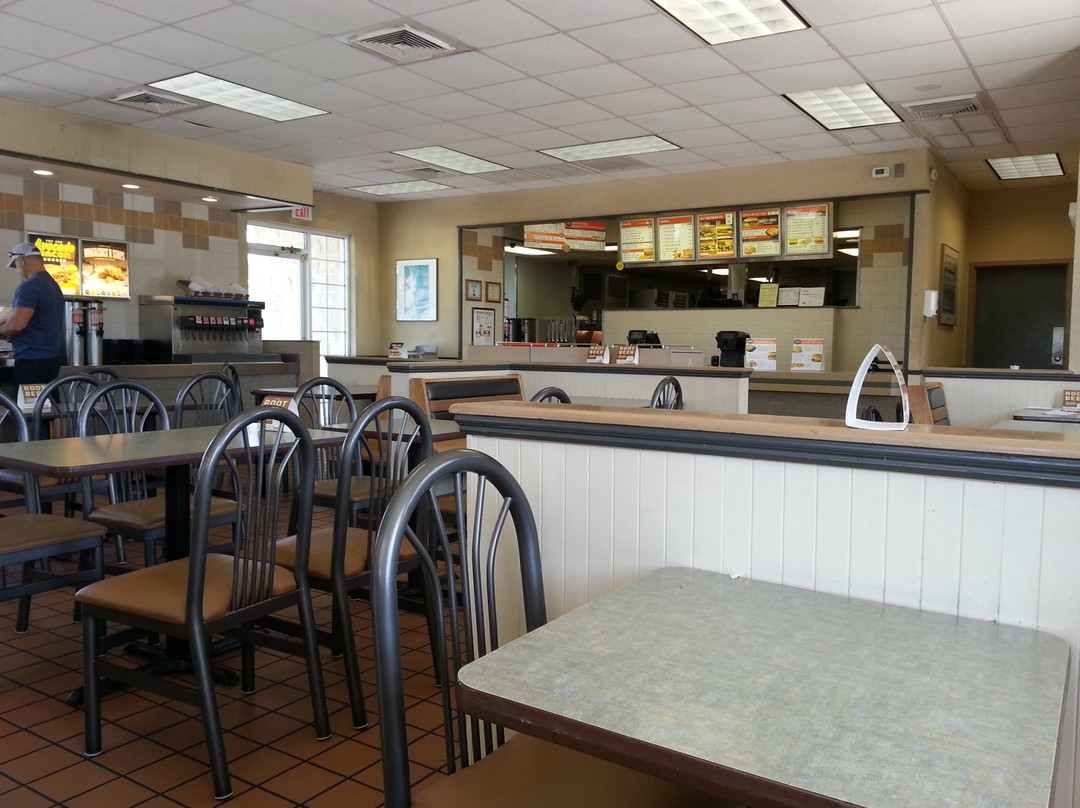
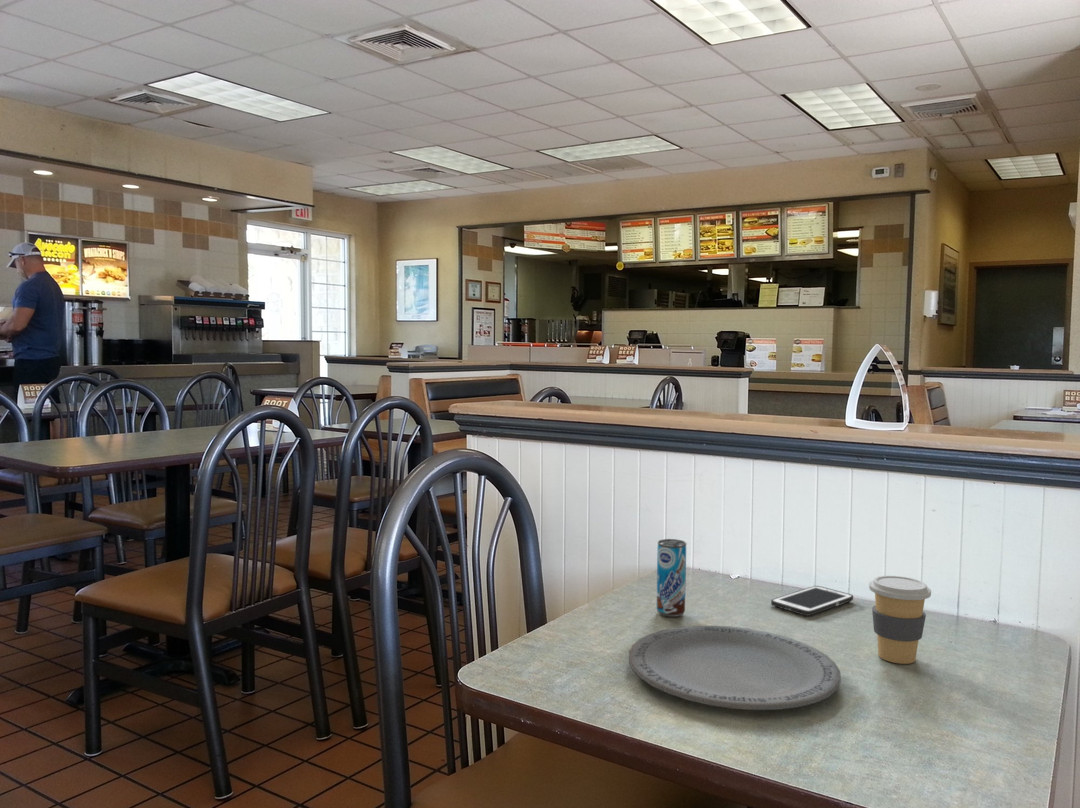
+ cell phone [770,585,854,617]
+ plate [628,625,842,711]
+ coffee cup [868,575,932,665]
+ beverage can [655,538,687,618]
